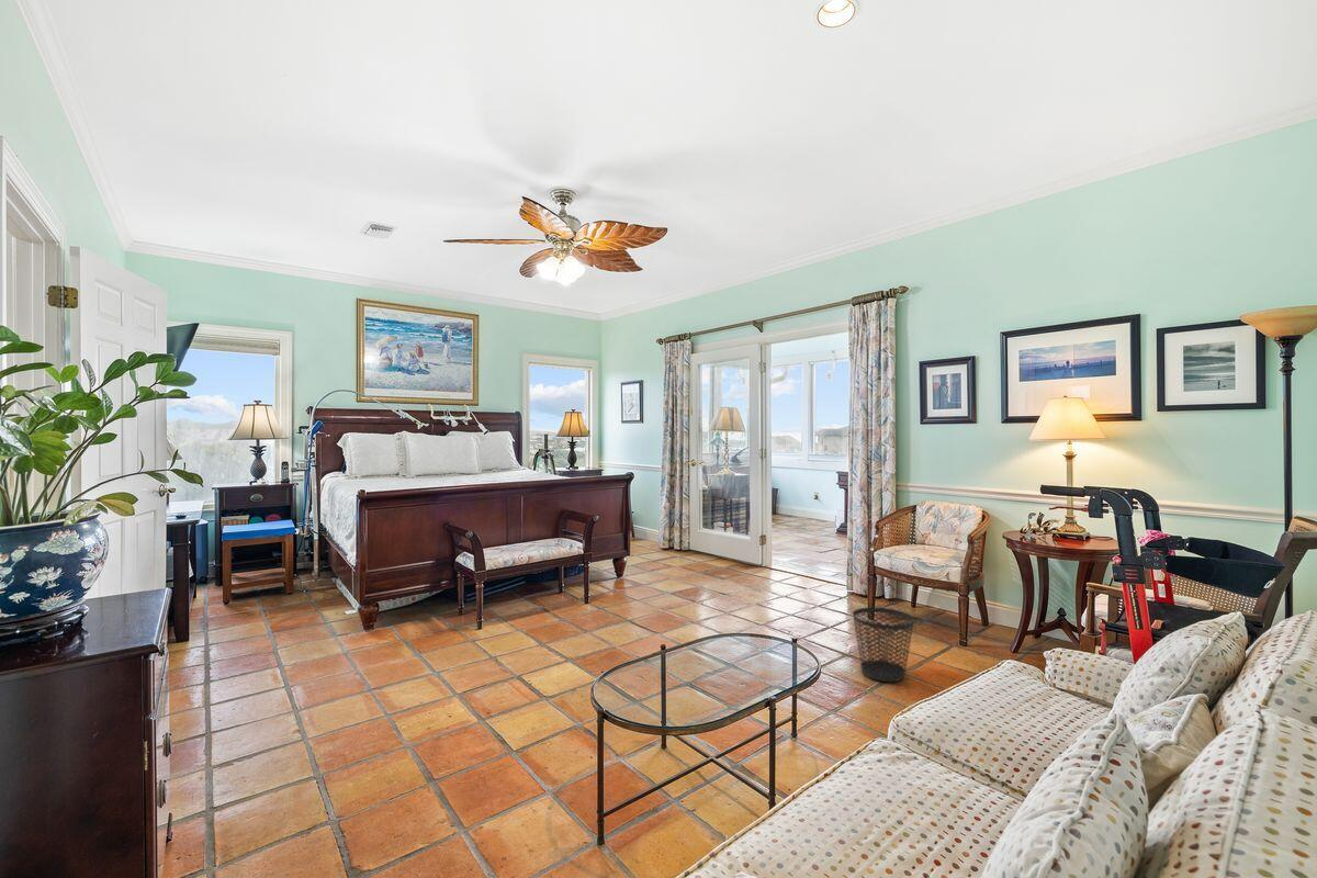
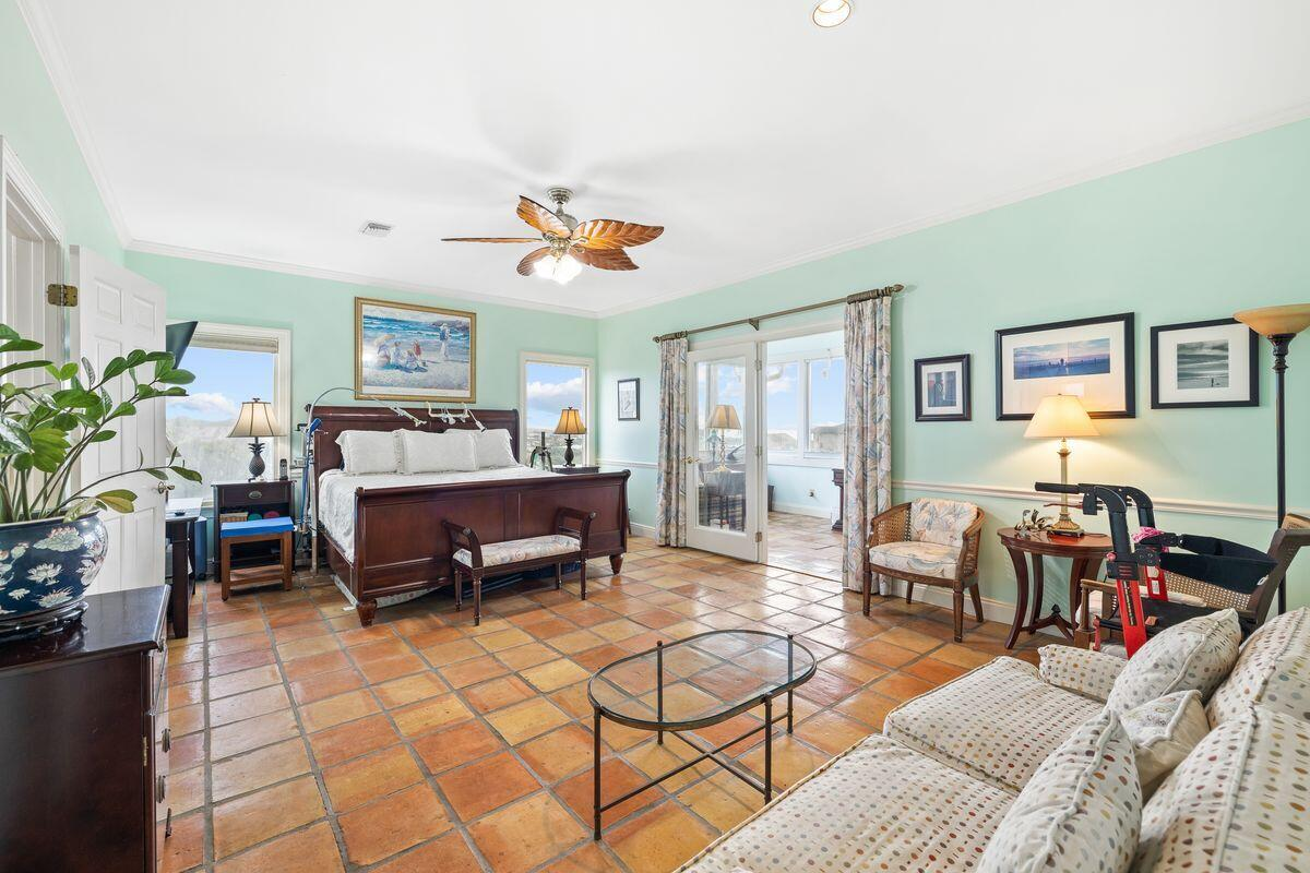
- wastebasket [852,606,915,684]
